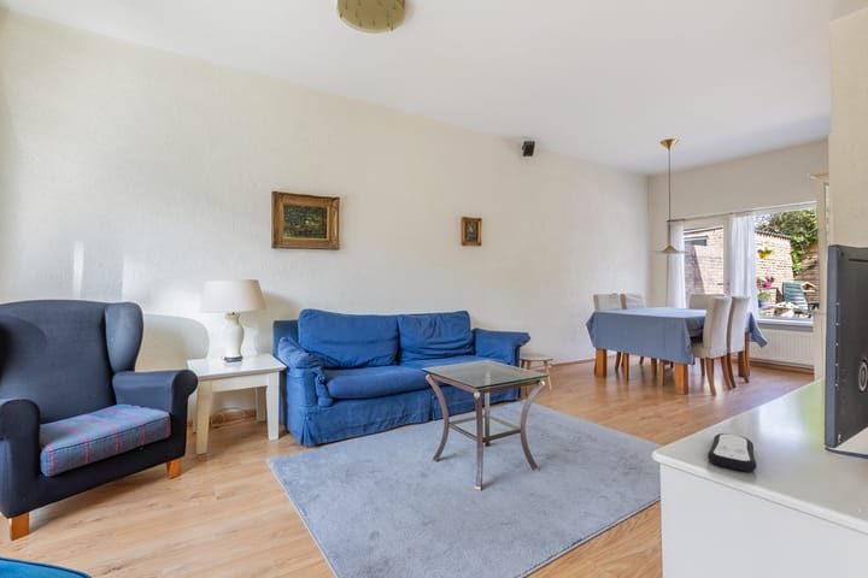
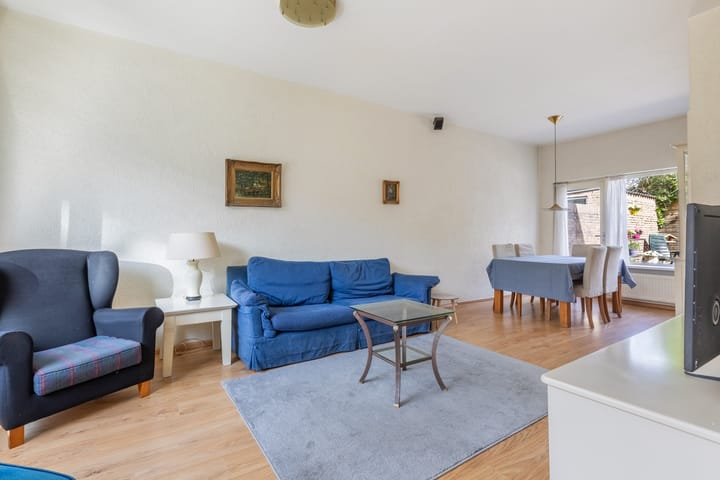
- remote control [706,432,757,472]
